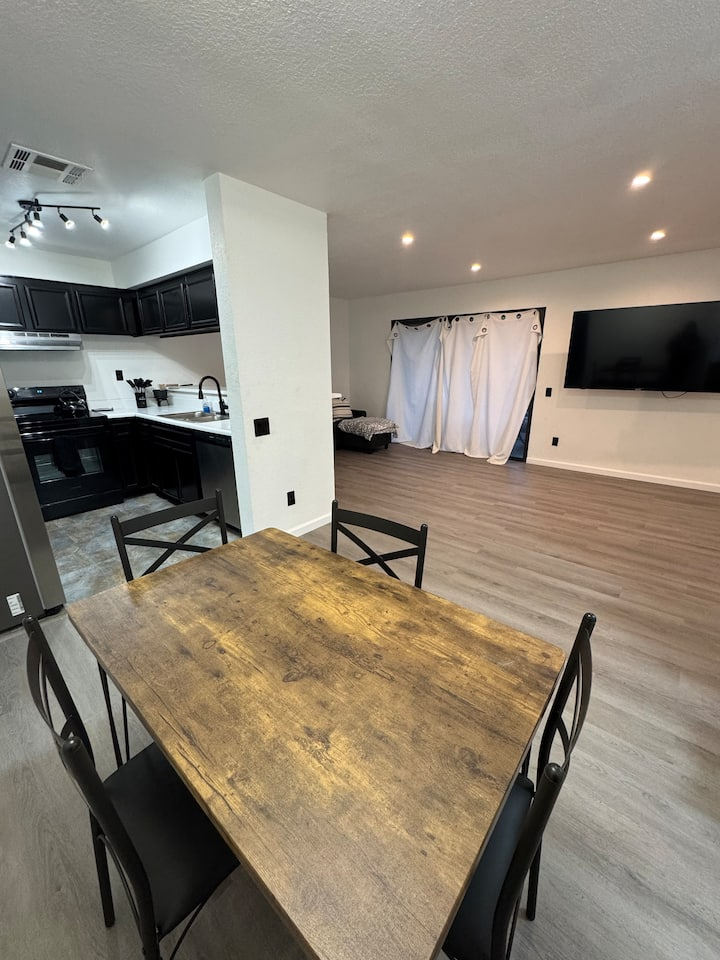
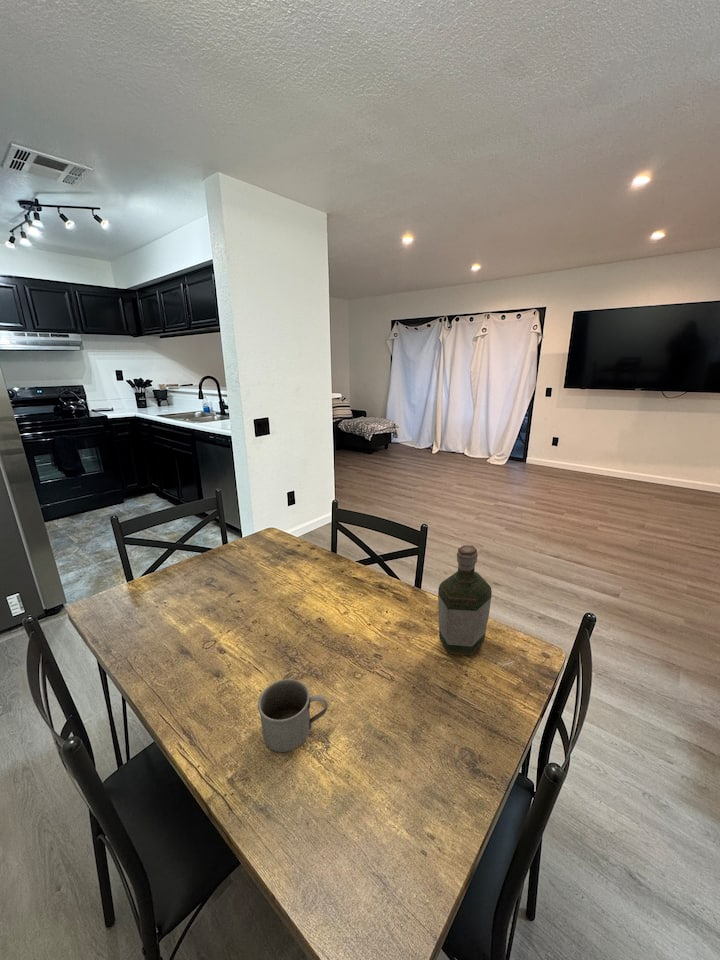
+ bottle [437,544,493,656]
+ mug [257,678,329,753]
